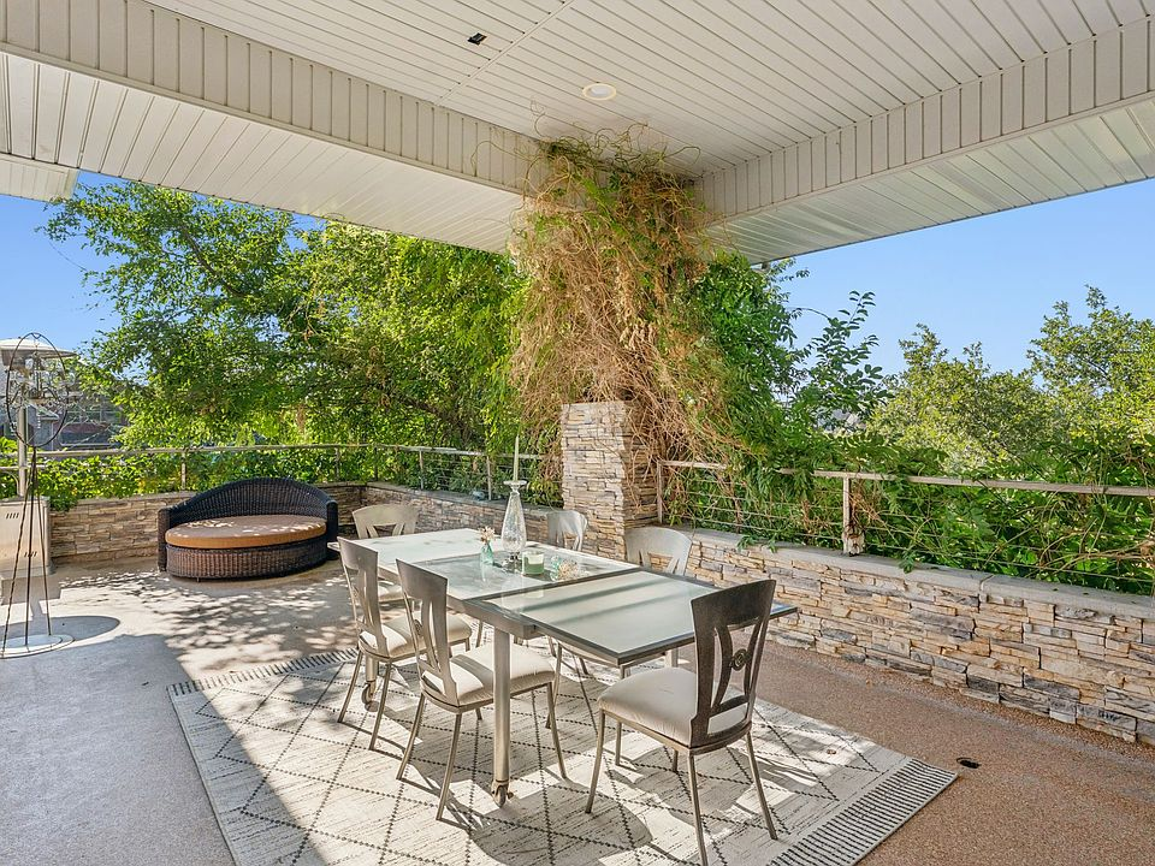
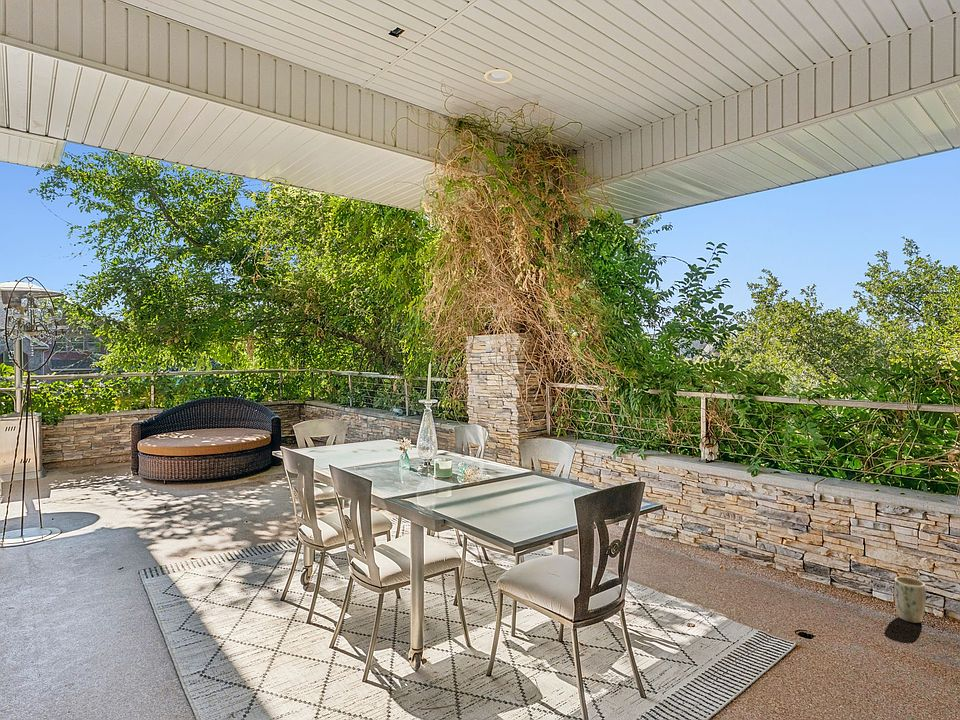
+ plant pot [893,576,927,624]
